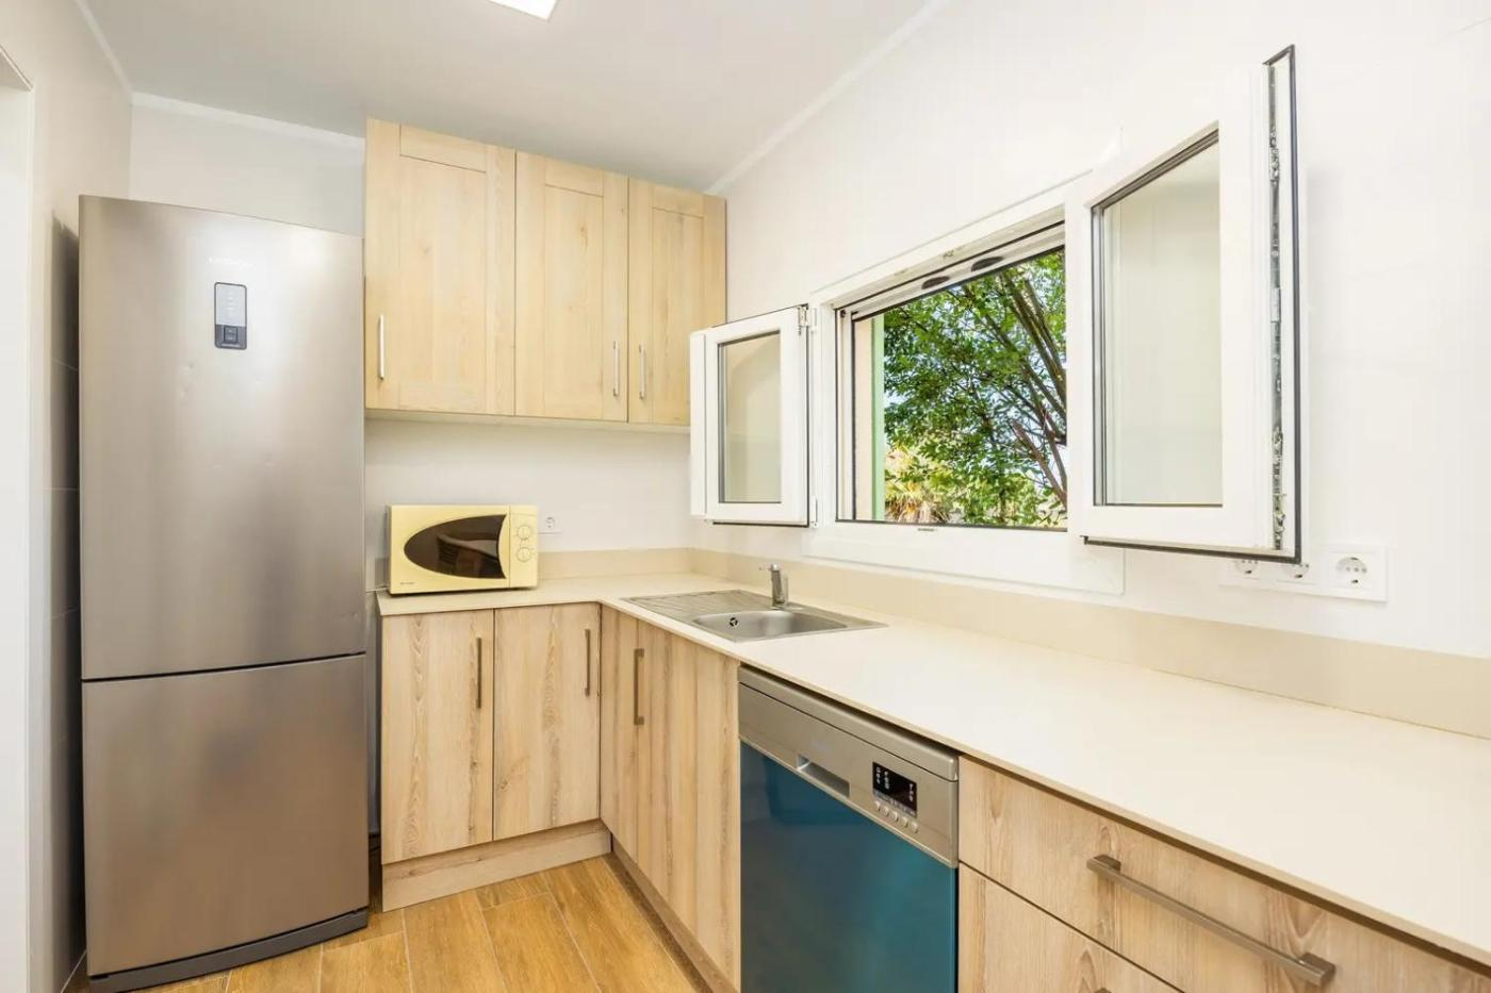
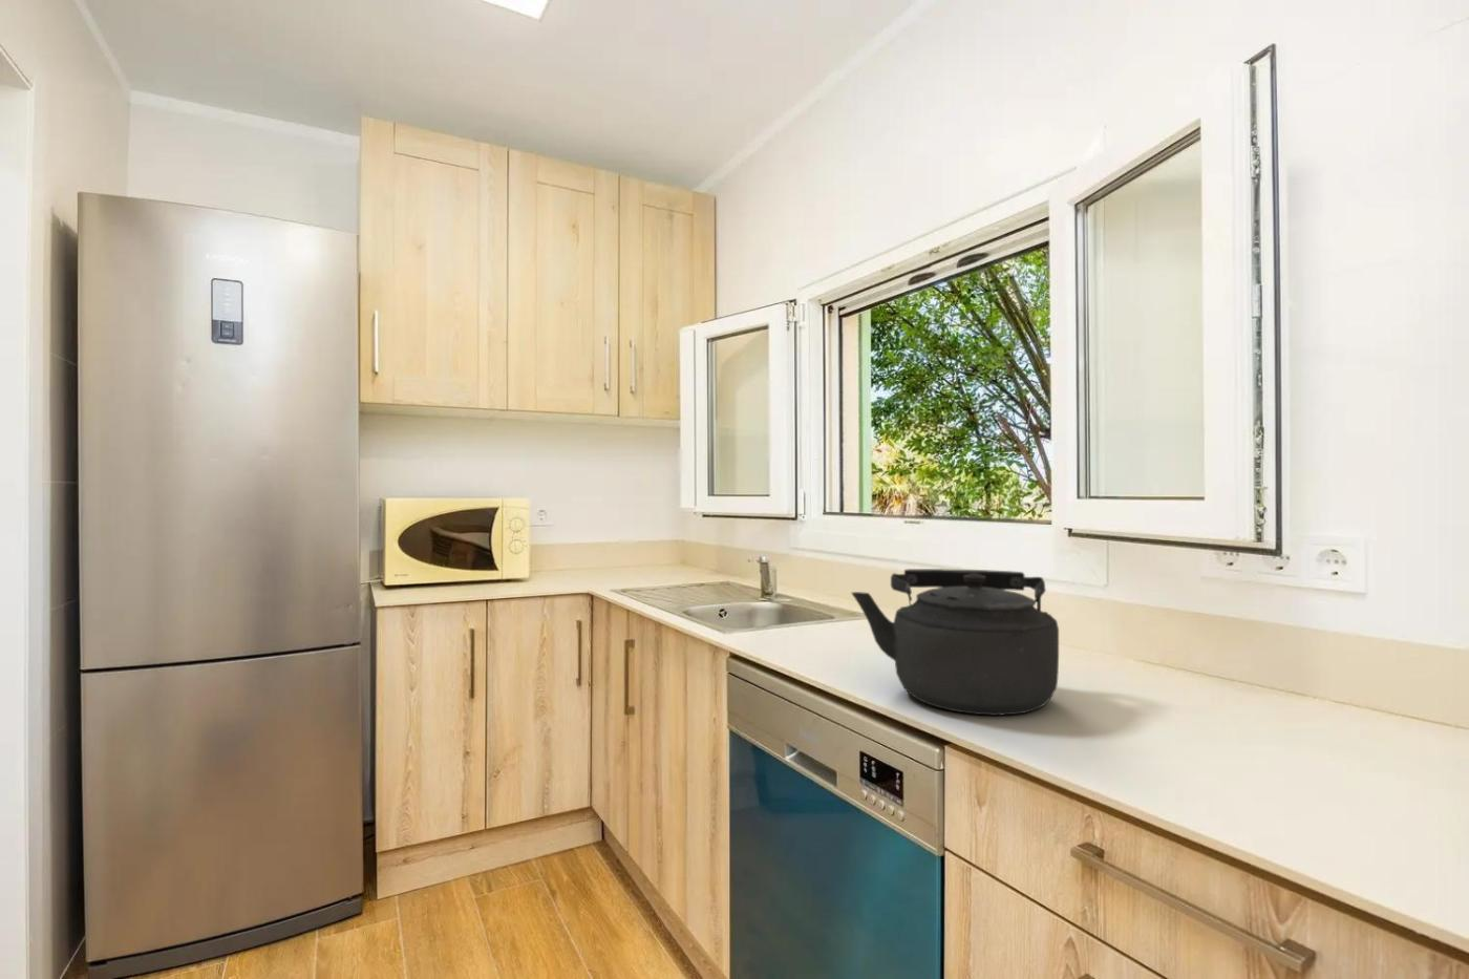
+ kettle [850,568,1059,717]
